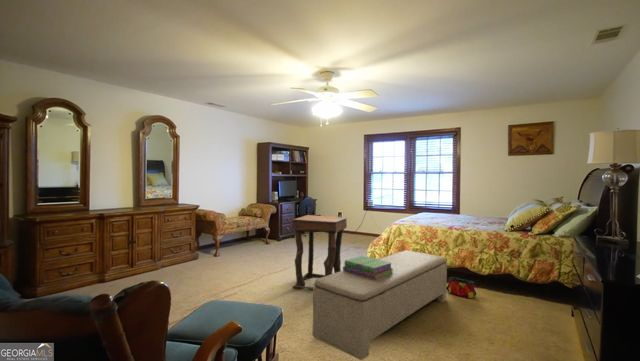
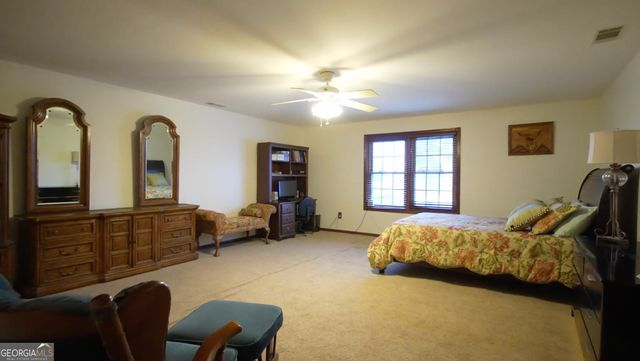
- side table [291,214,348,291]
- stack of books [342,255,393,280]
- bag [446,276,477,300]
- bench [312,249,448,361]
